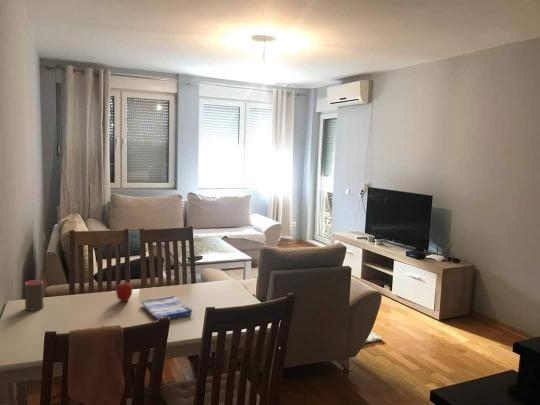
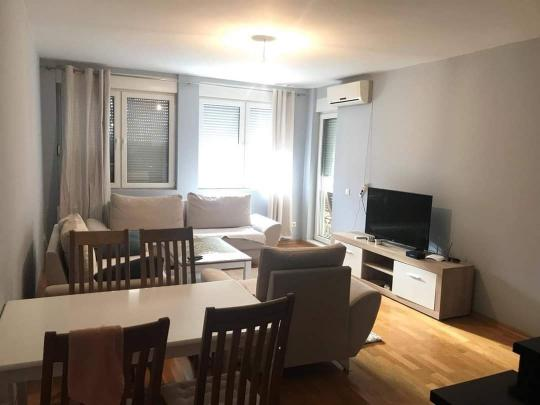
- cup [24,279,45,312]
- dish towel [141,295,193,320]
- fruit [115,280,134,303]
